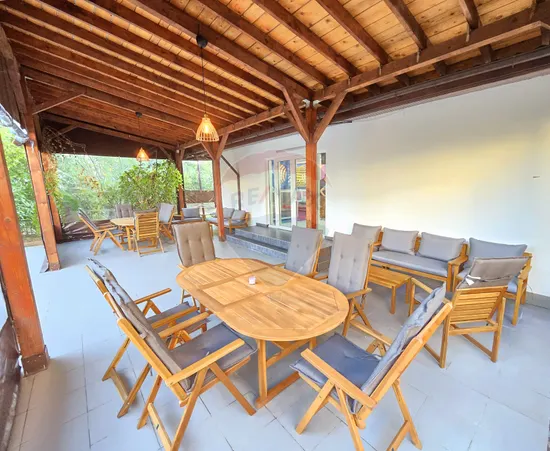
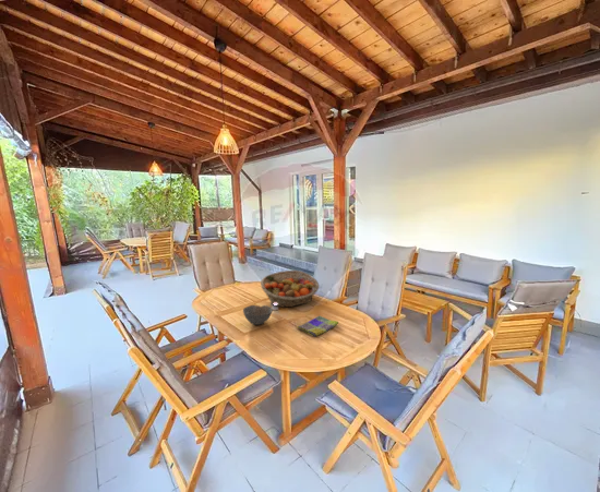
+ dish towel [296,315,339,338]
+ bowl [242,304,274,326]
+ fruit basket [260,269,321,308]
